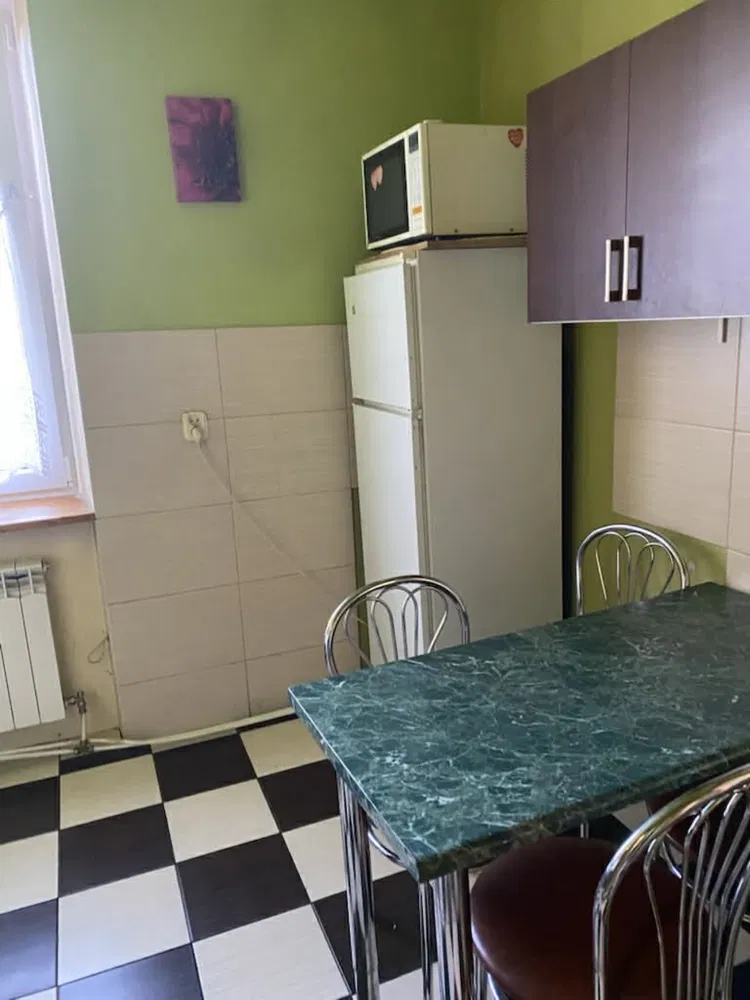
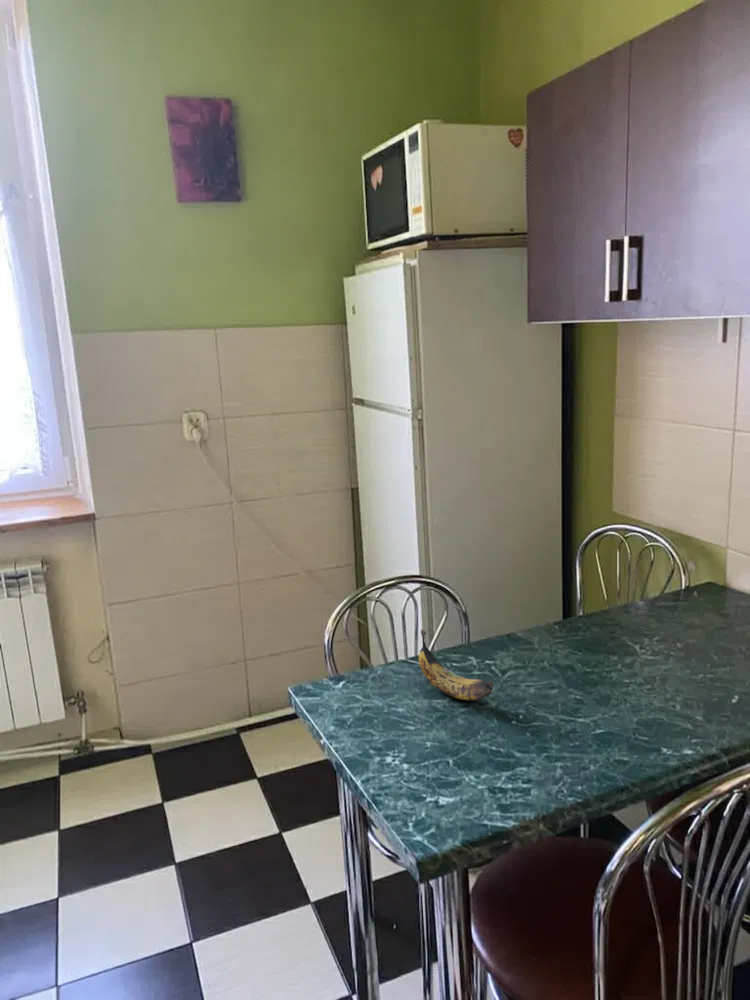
+ banana [418,628,494,701]
